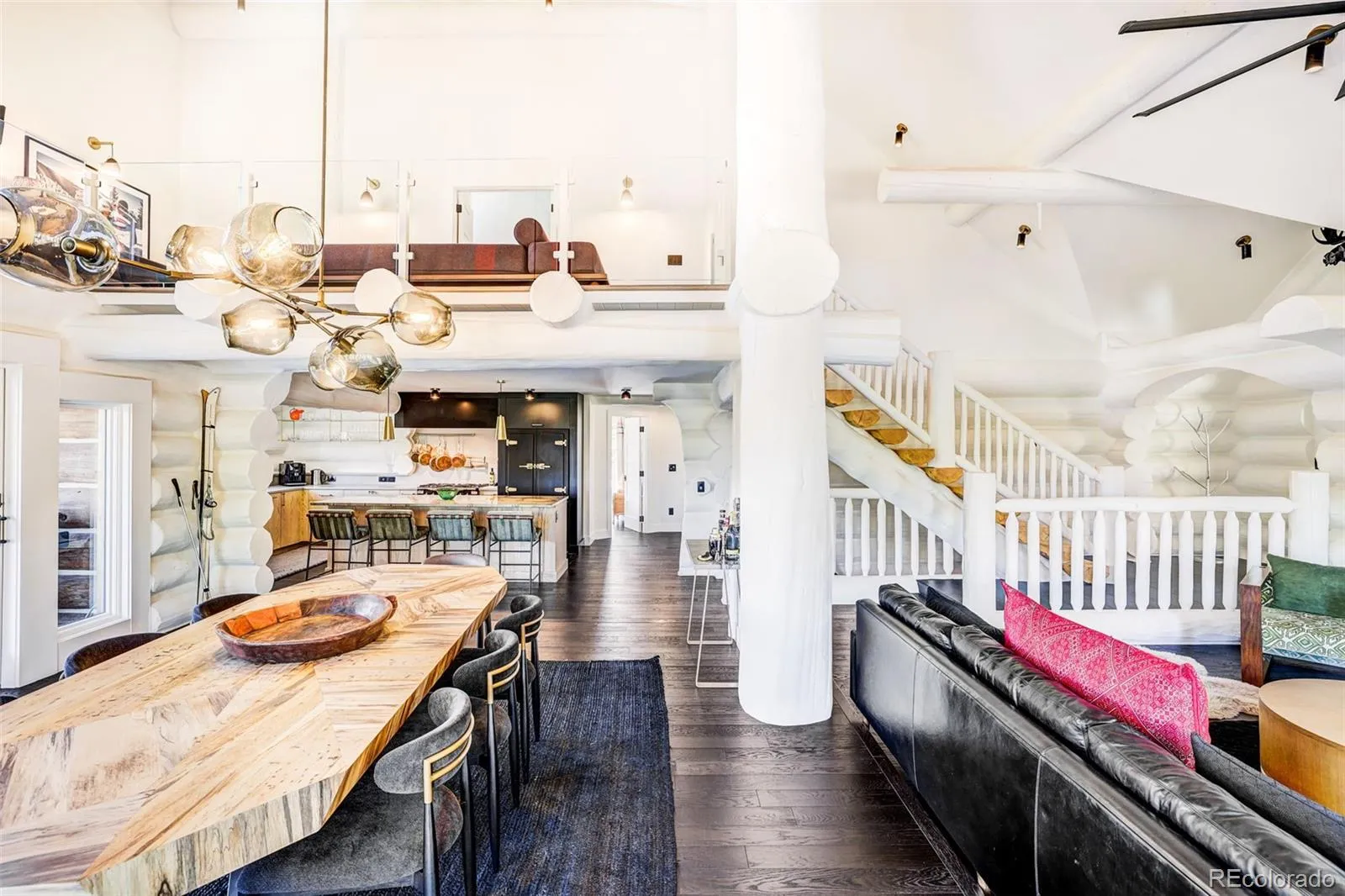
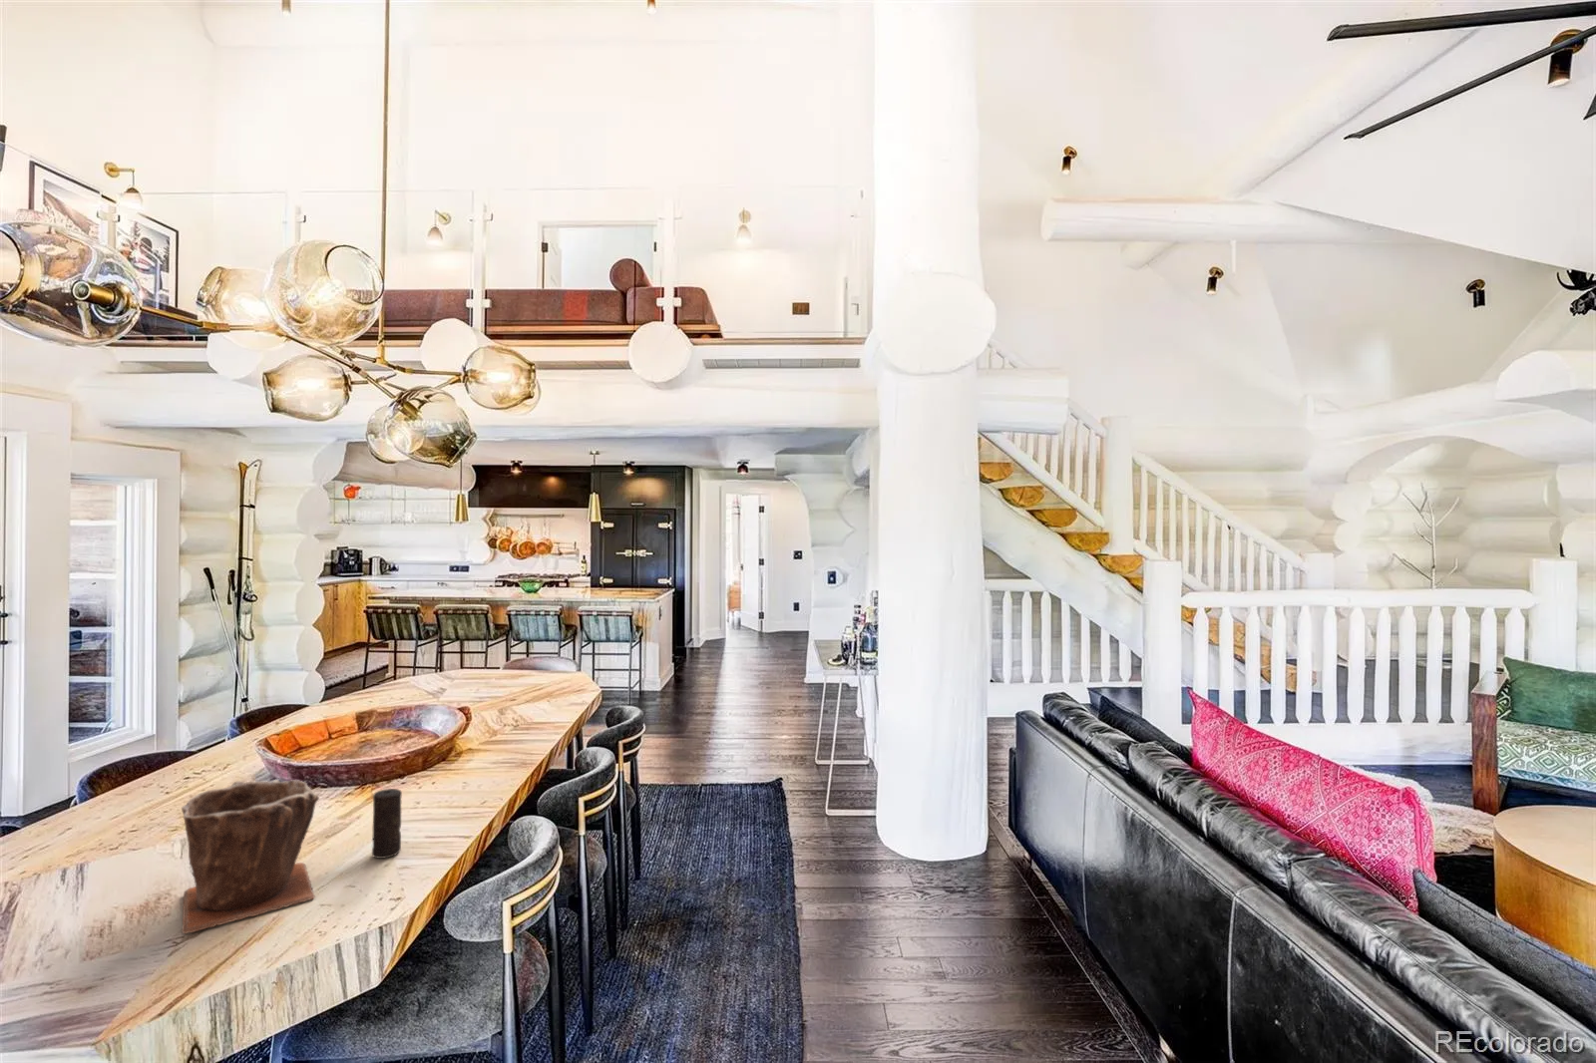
+ plant pot [180,778,320,935]
+ candle [371,788,403,860]
